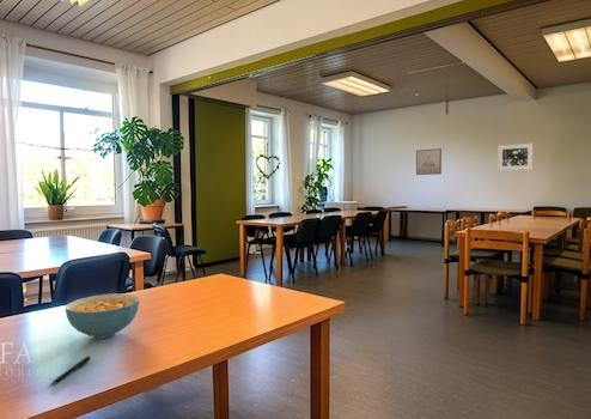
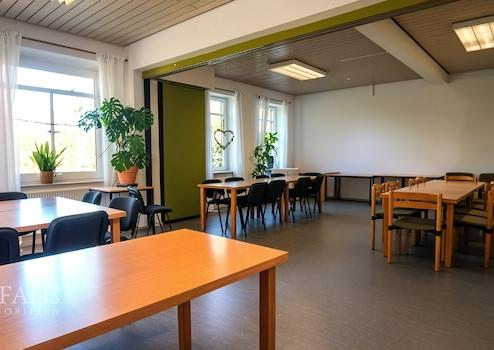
- cereal bowl [65,292,140,340]
- pen [49,356,92,388]
- wall art [415,147,443,176]
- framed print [496,142,534,171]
